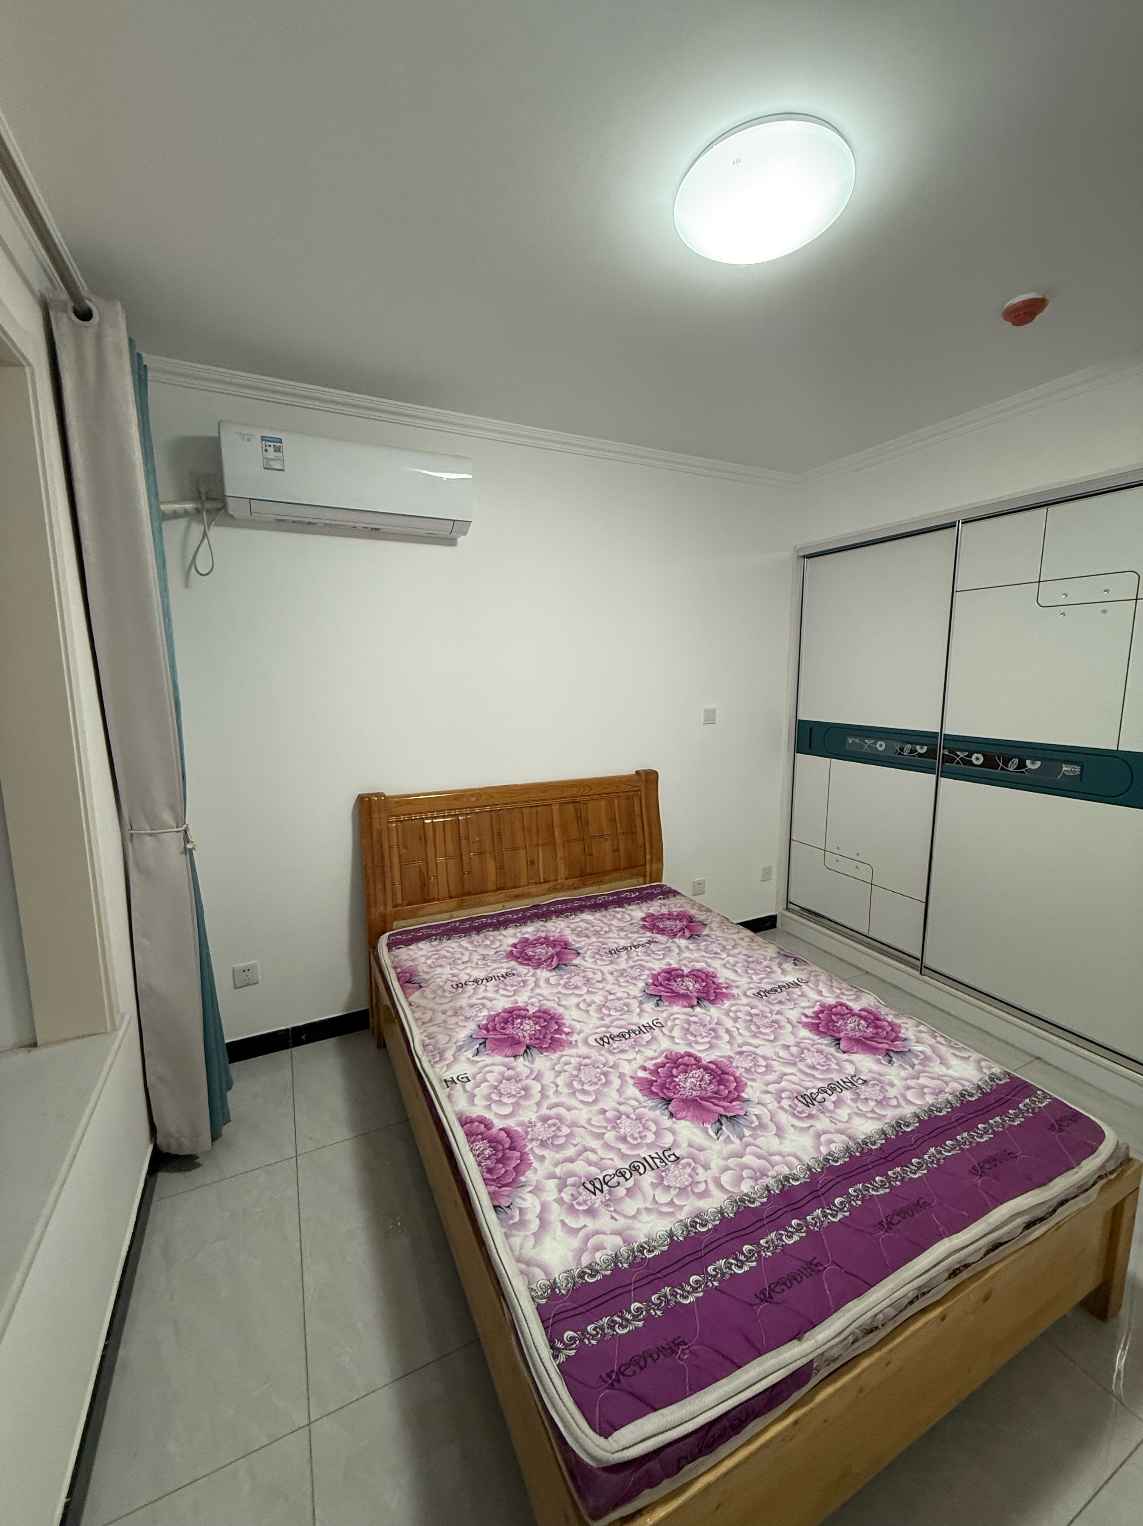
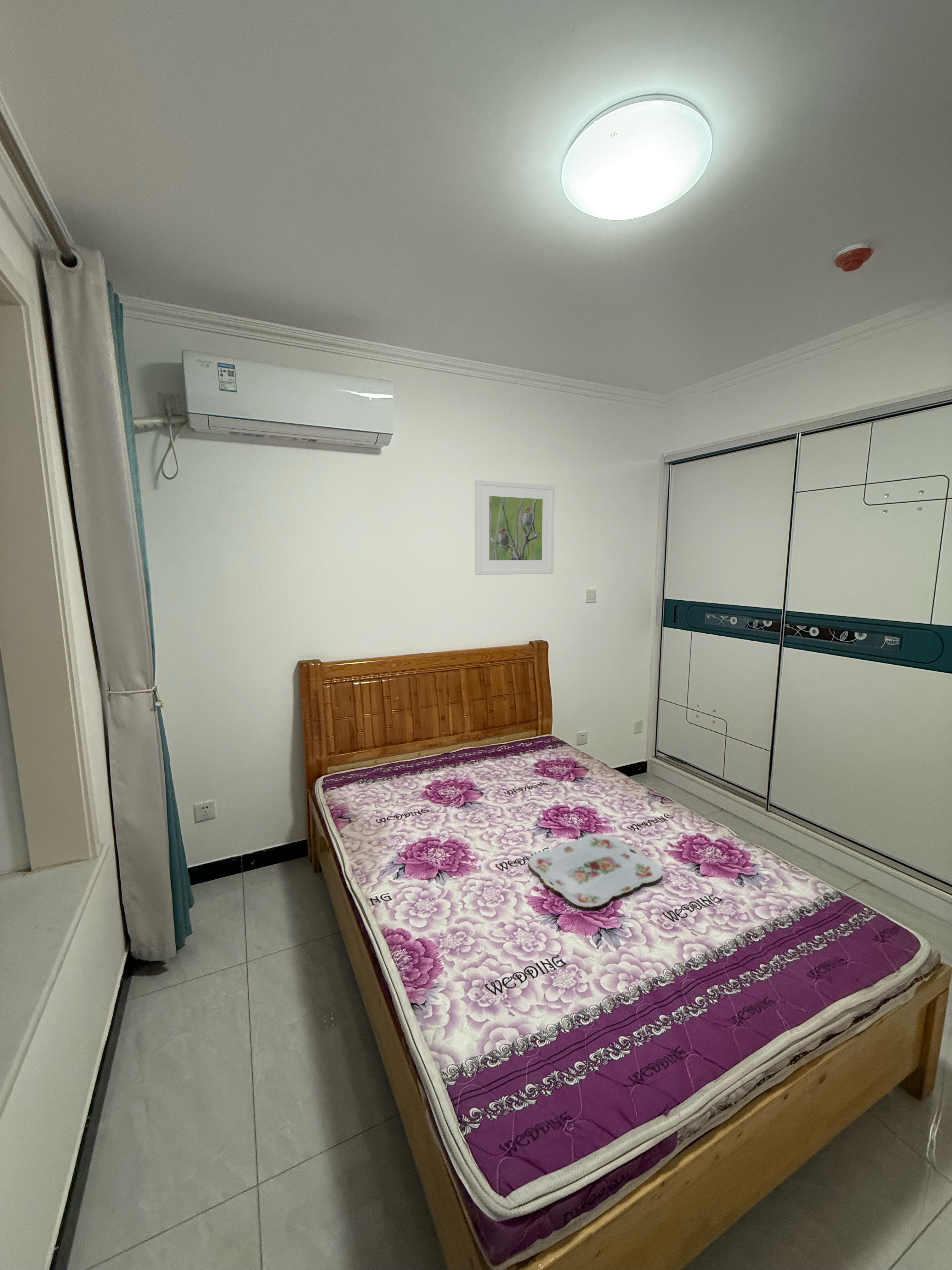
+ serving tray [529,833,663,907]
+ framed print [475,480,555,575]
